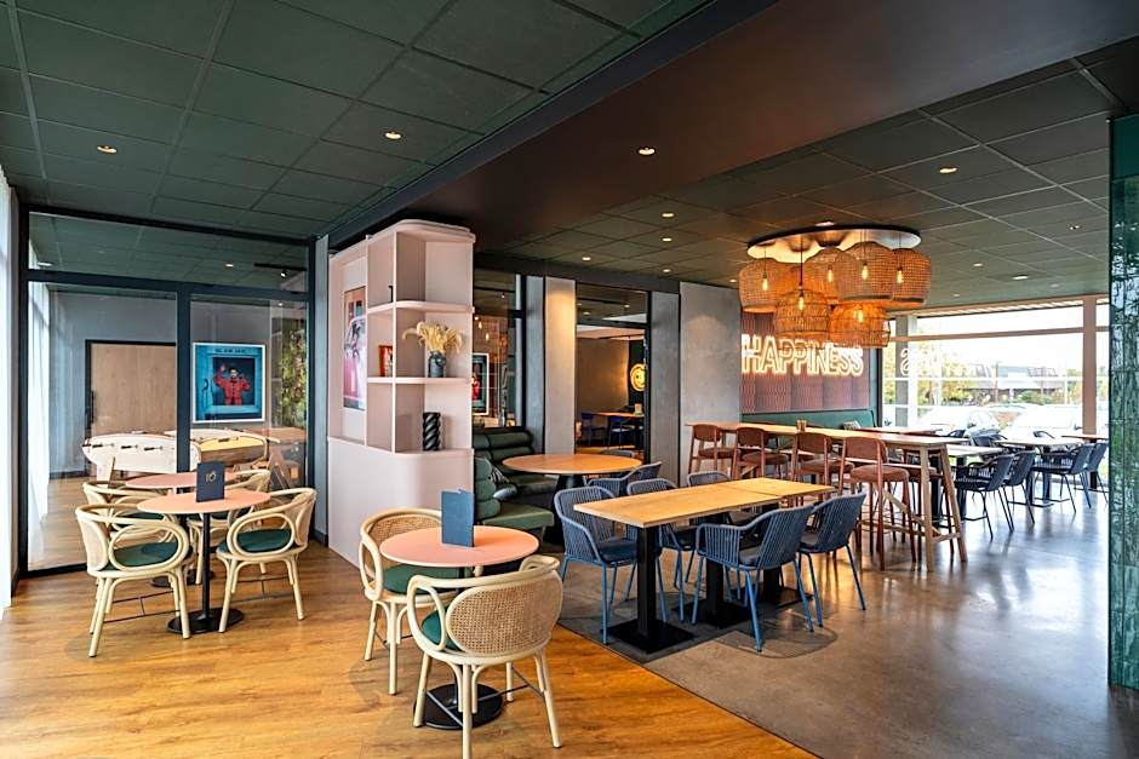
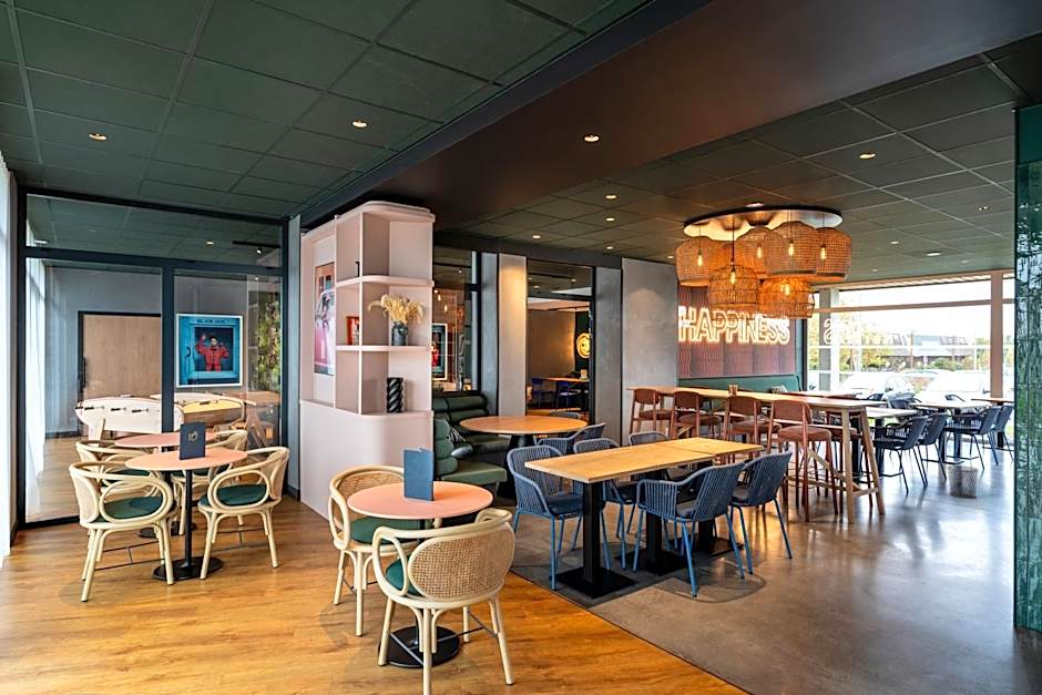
+ waste bin [946,464,980,500]
